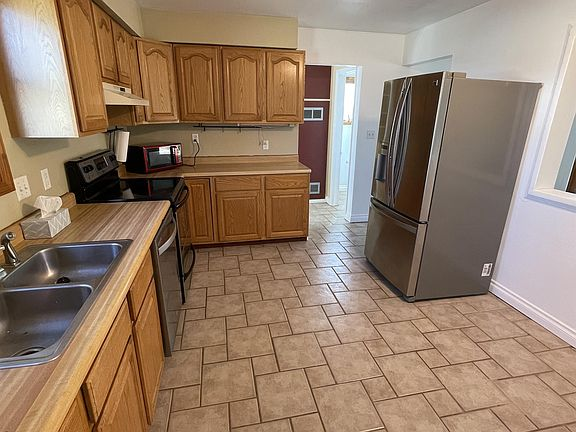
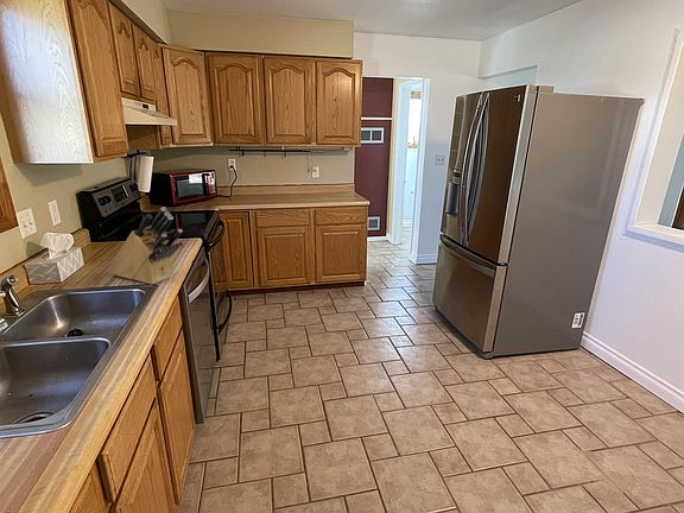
+ knife block [108,207,184,285]
